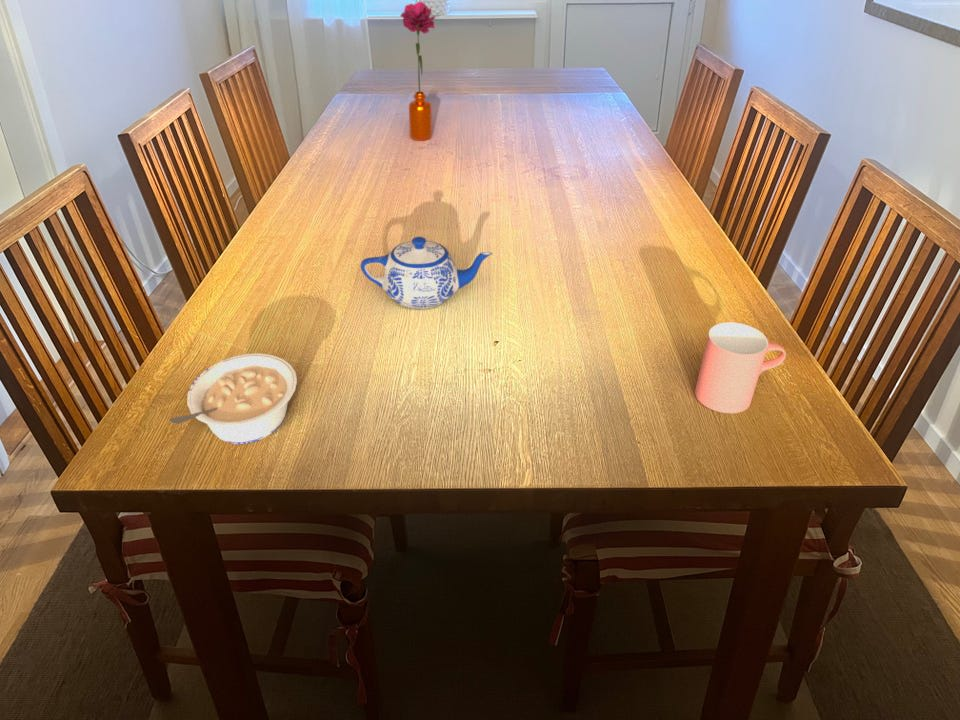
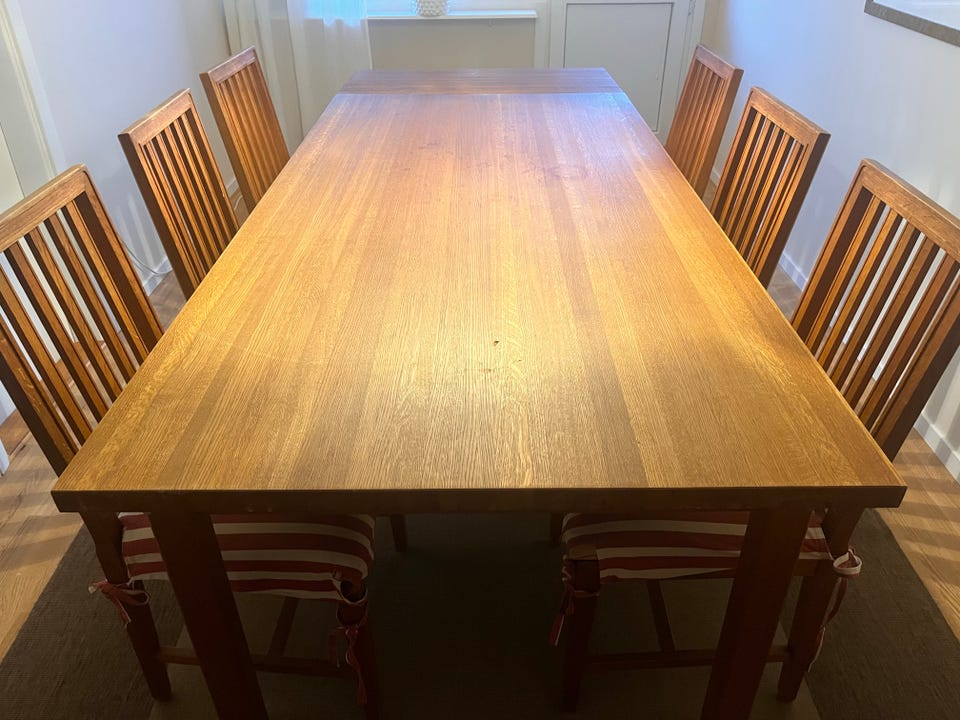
- teapot [360,236,493,310]
- cup [694,322,787,414]
- legume [168,352,298,445]
- flower [399,1,436,142]
